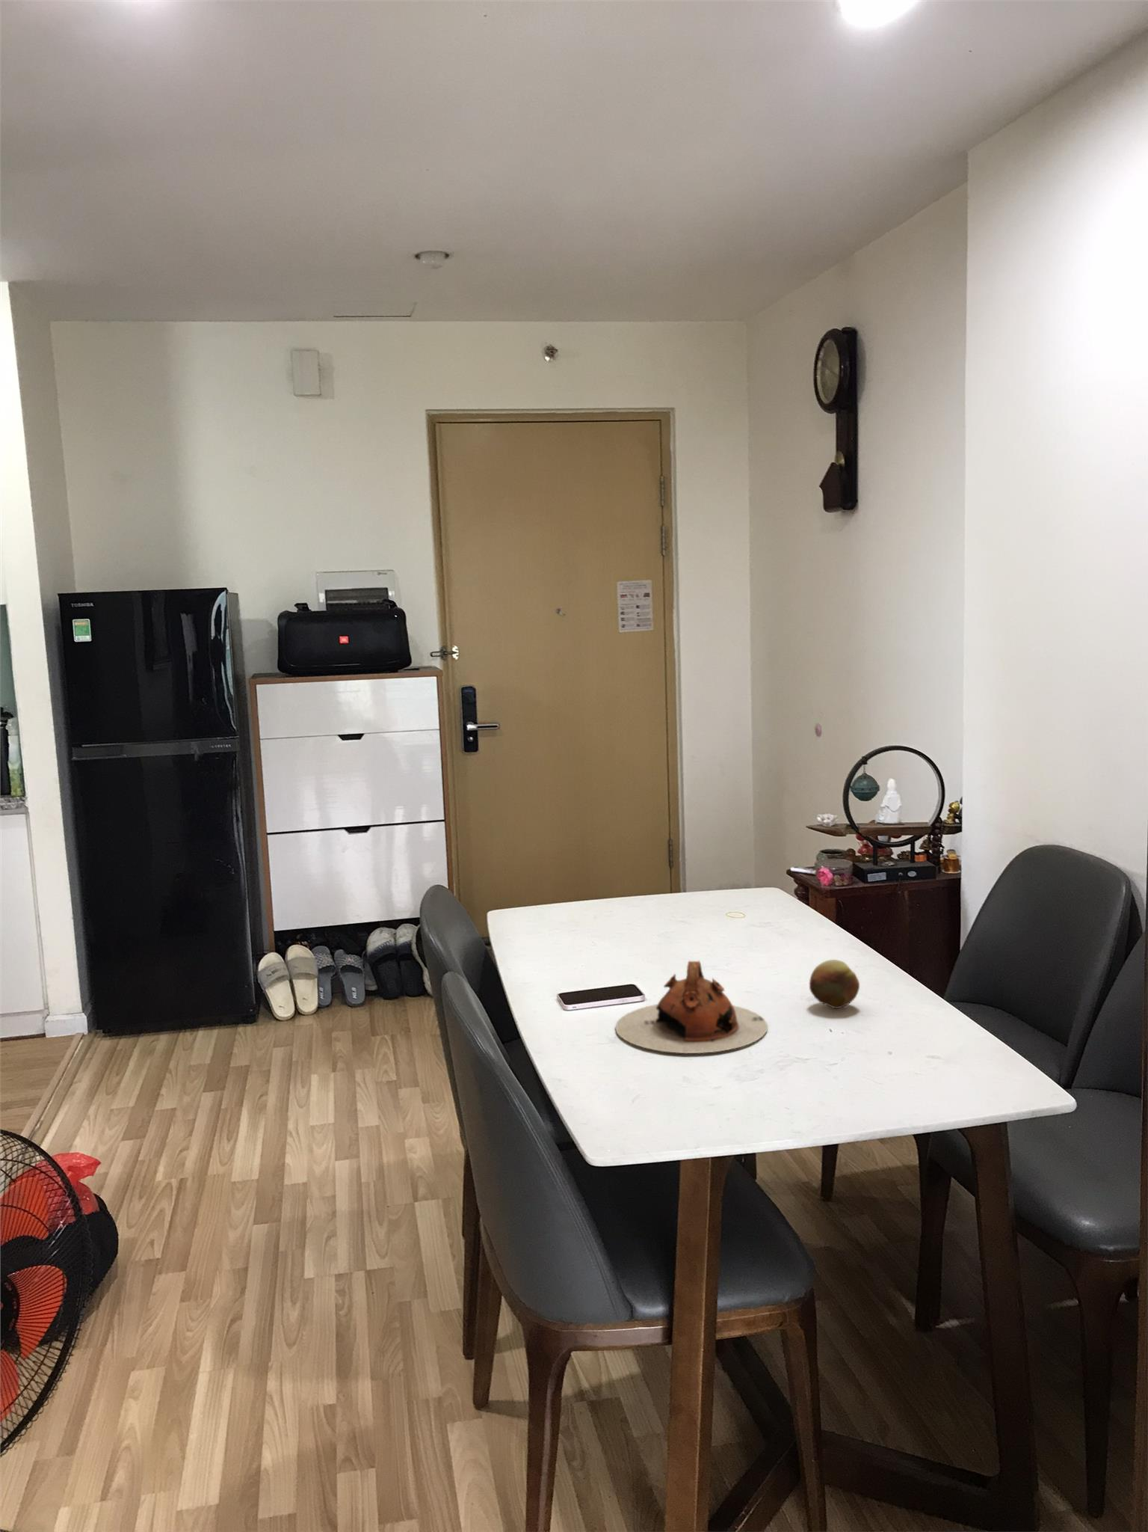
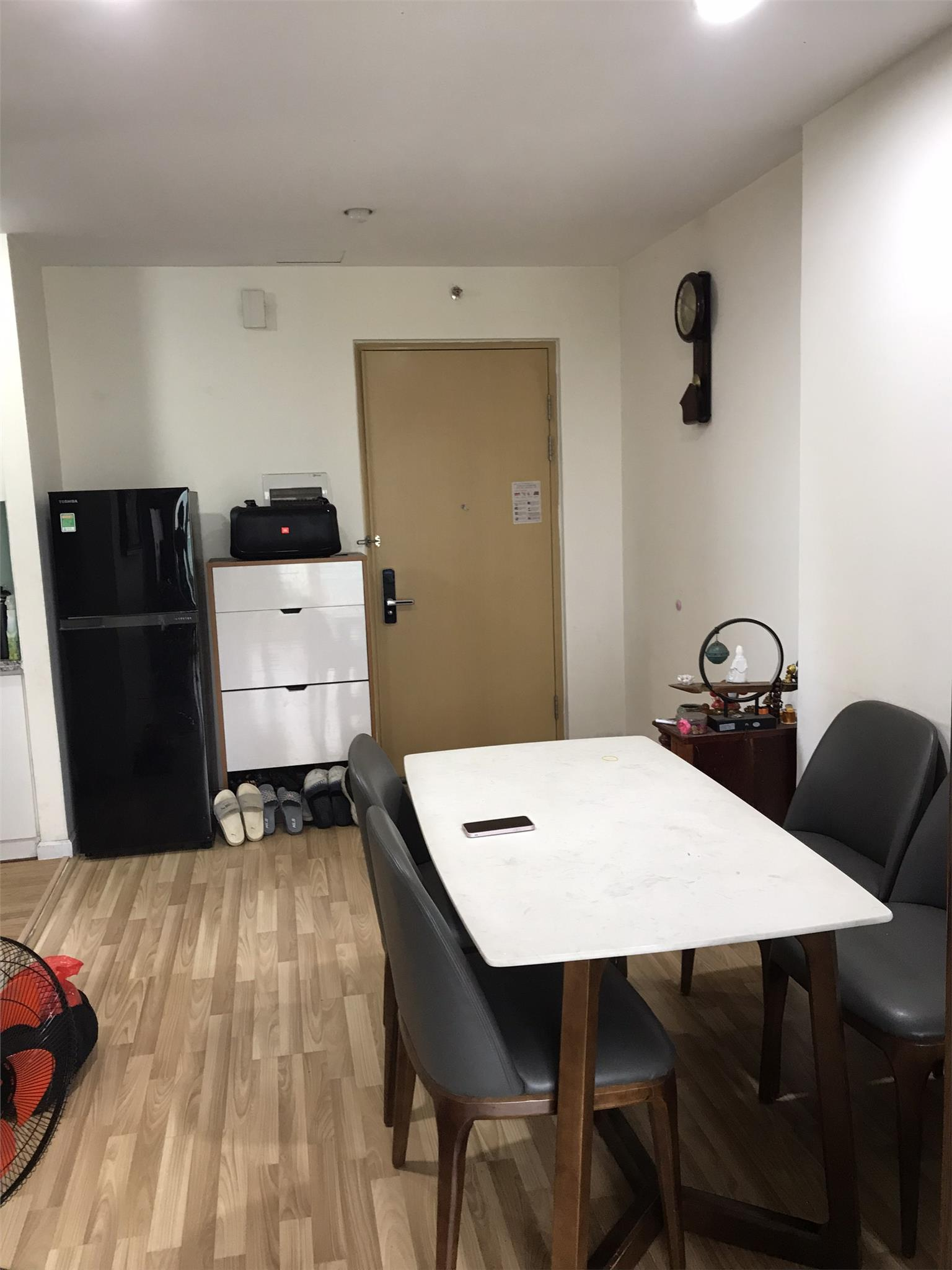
- fruit [809,959,860,1010]
- teapot [614,960,768,1054]
